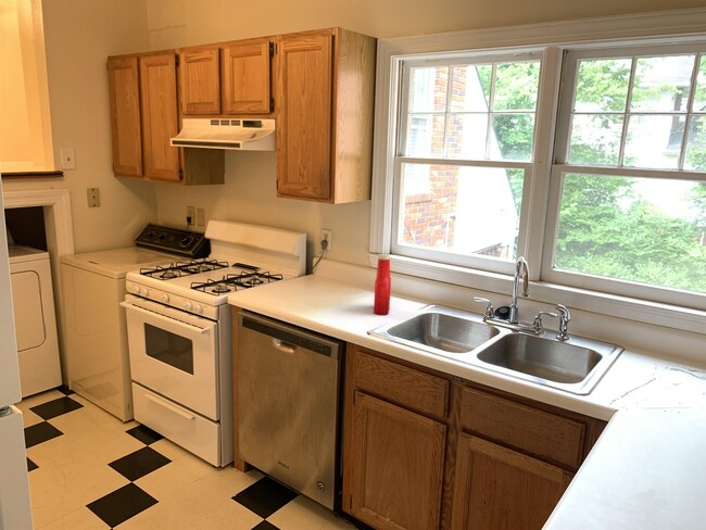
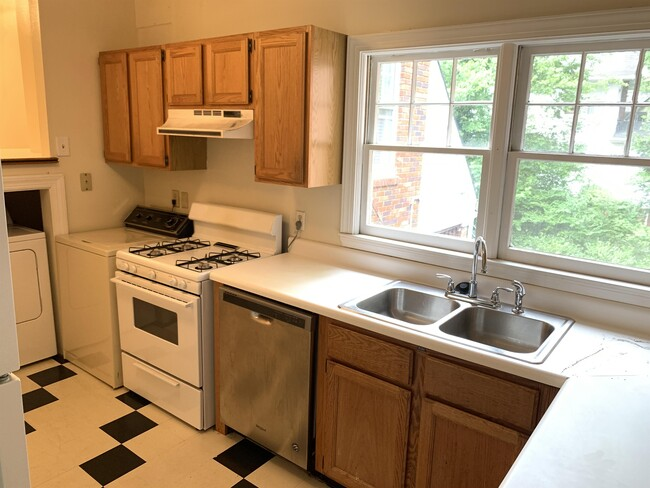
- soap bottle [373,253,392,316]
